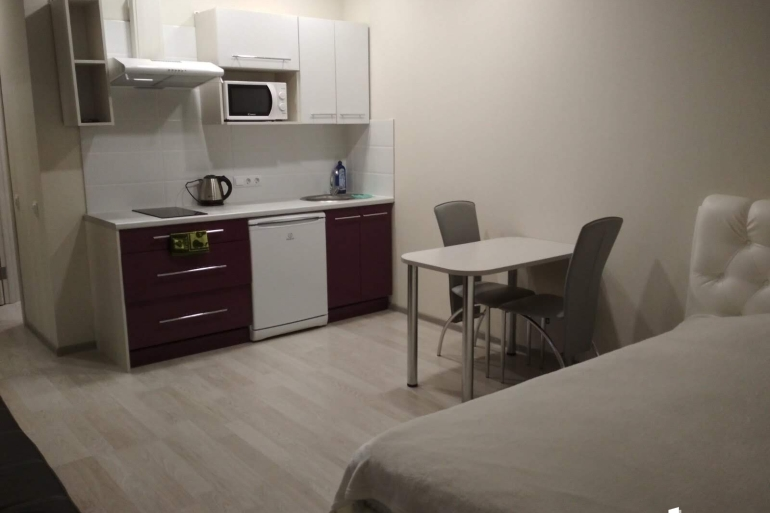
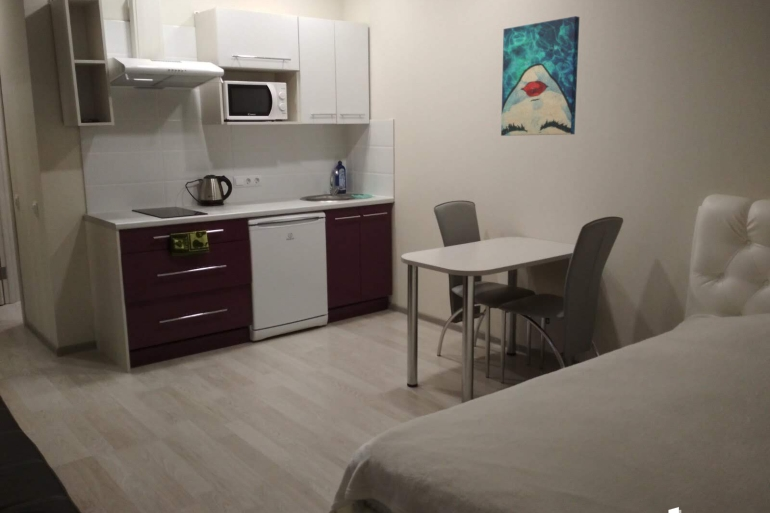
+ wall art [500,15,580,137]
